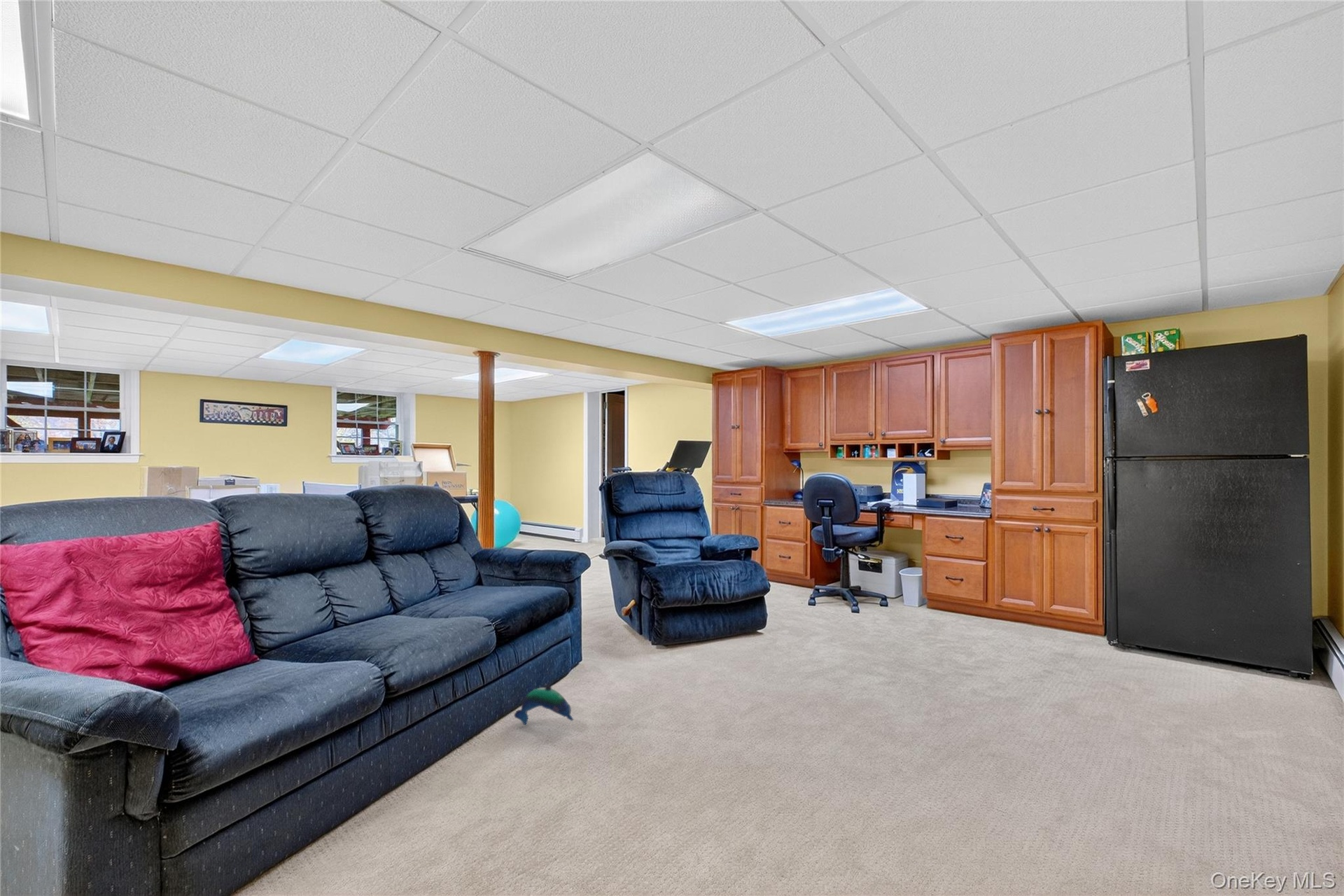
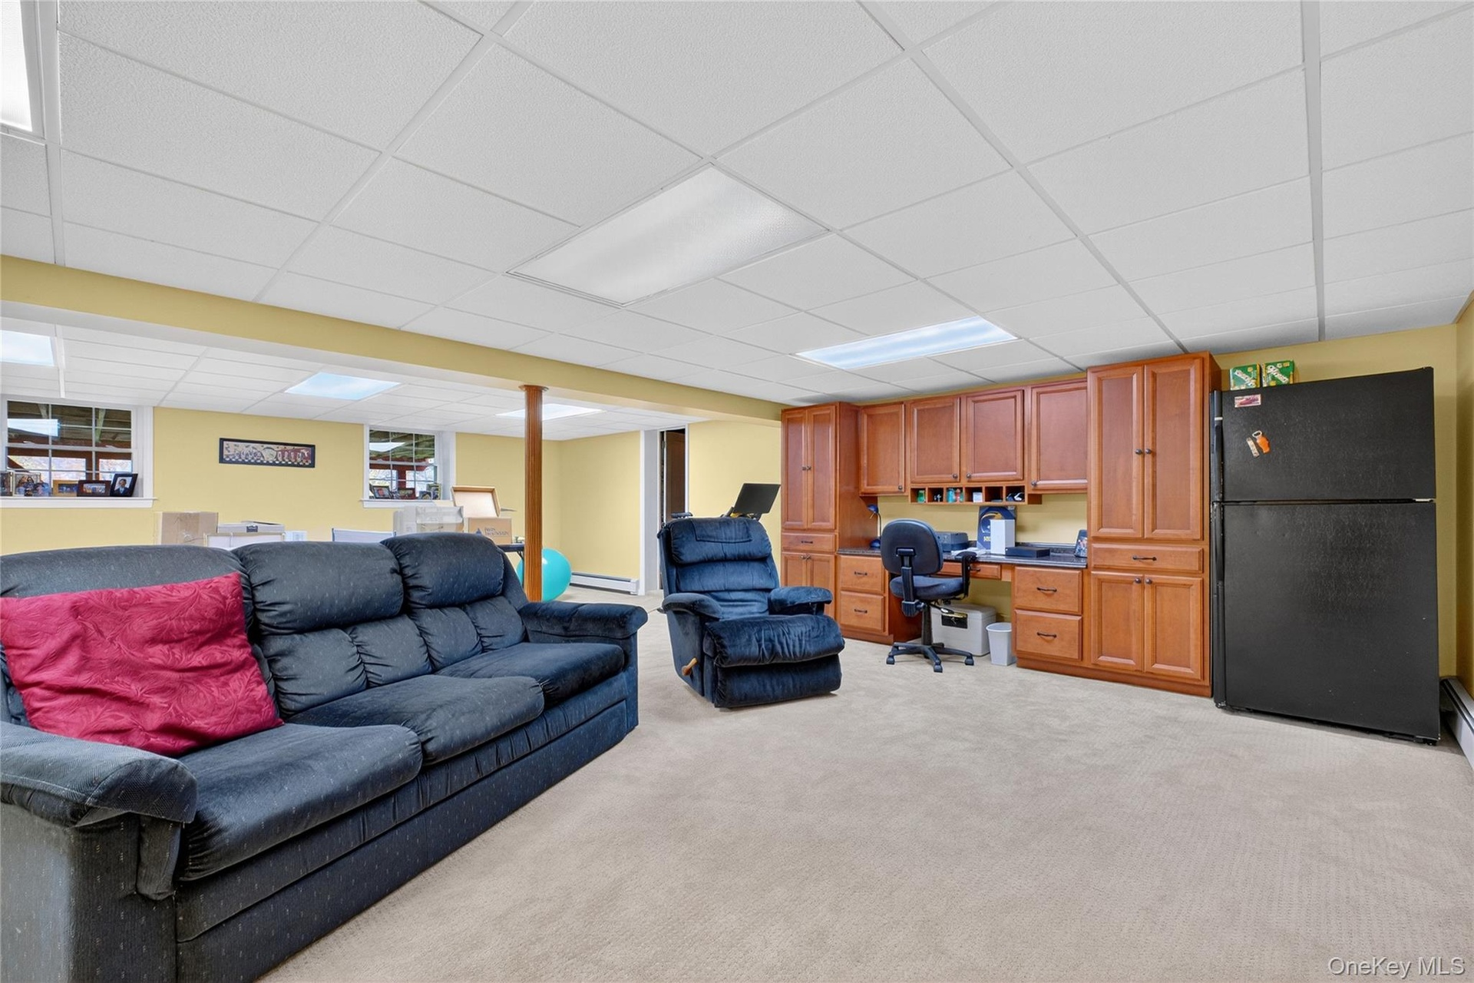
- plush toy [513,683,574,726]
